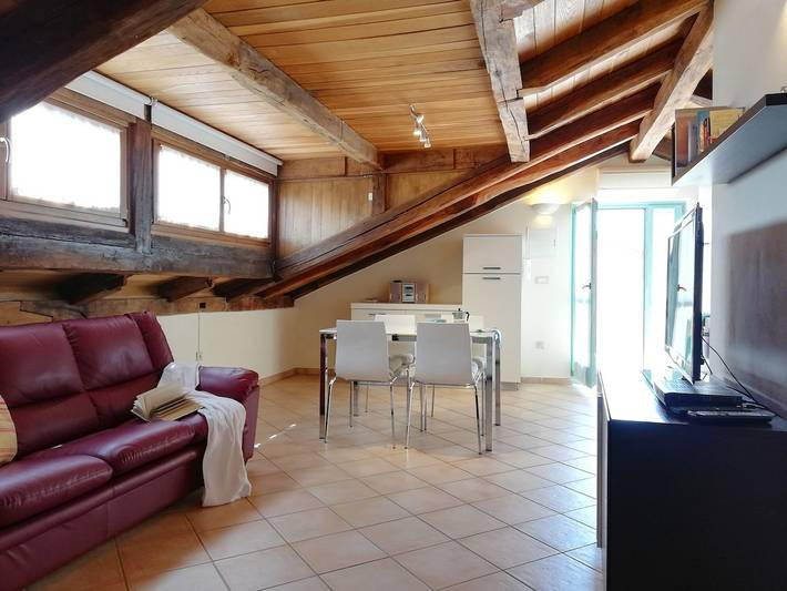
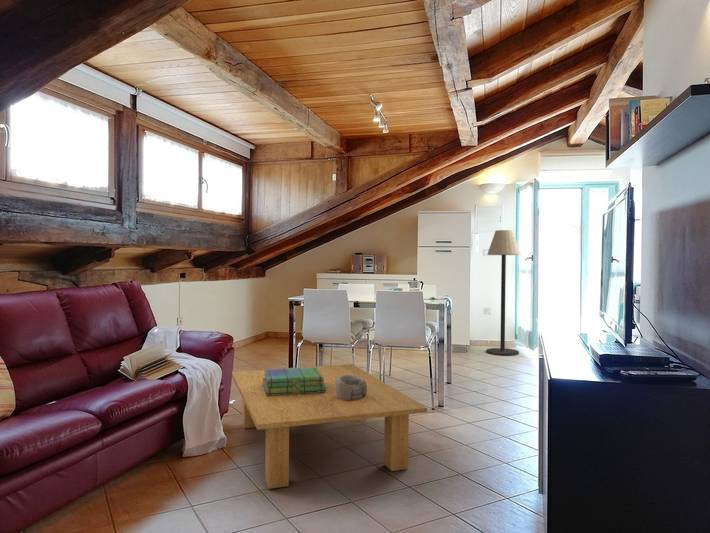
+ coffee table [231,363,428,490]
+ floor lamp [486,229,522,356]
+ stack of books [262,367,326,396]
+ decorative bowl [335,375,367,401]
